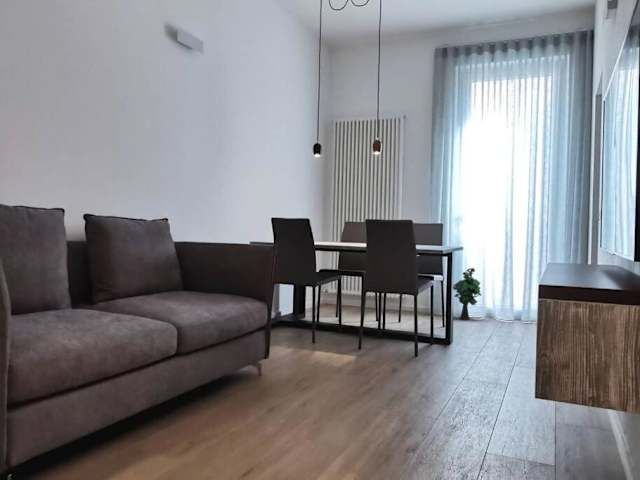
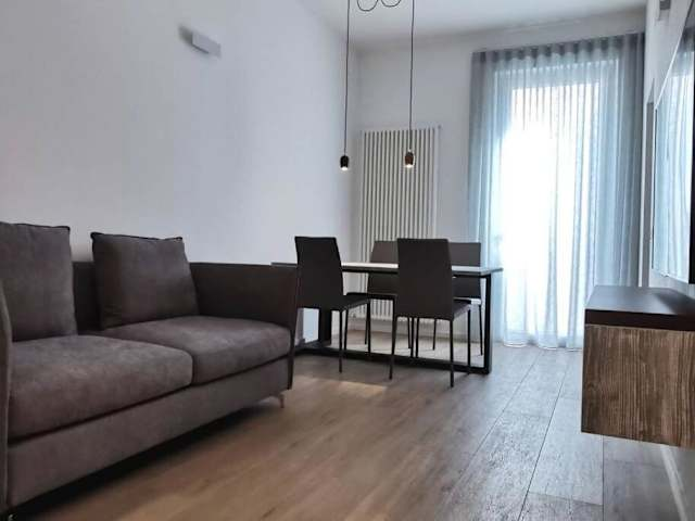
- decorative plant [452,267,482,321]
